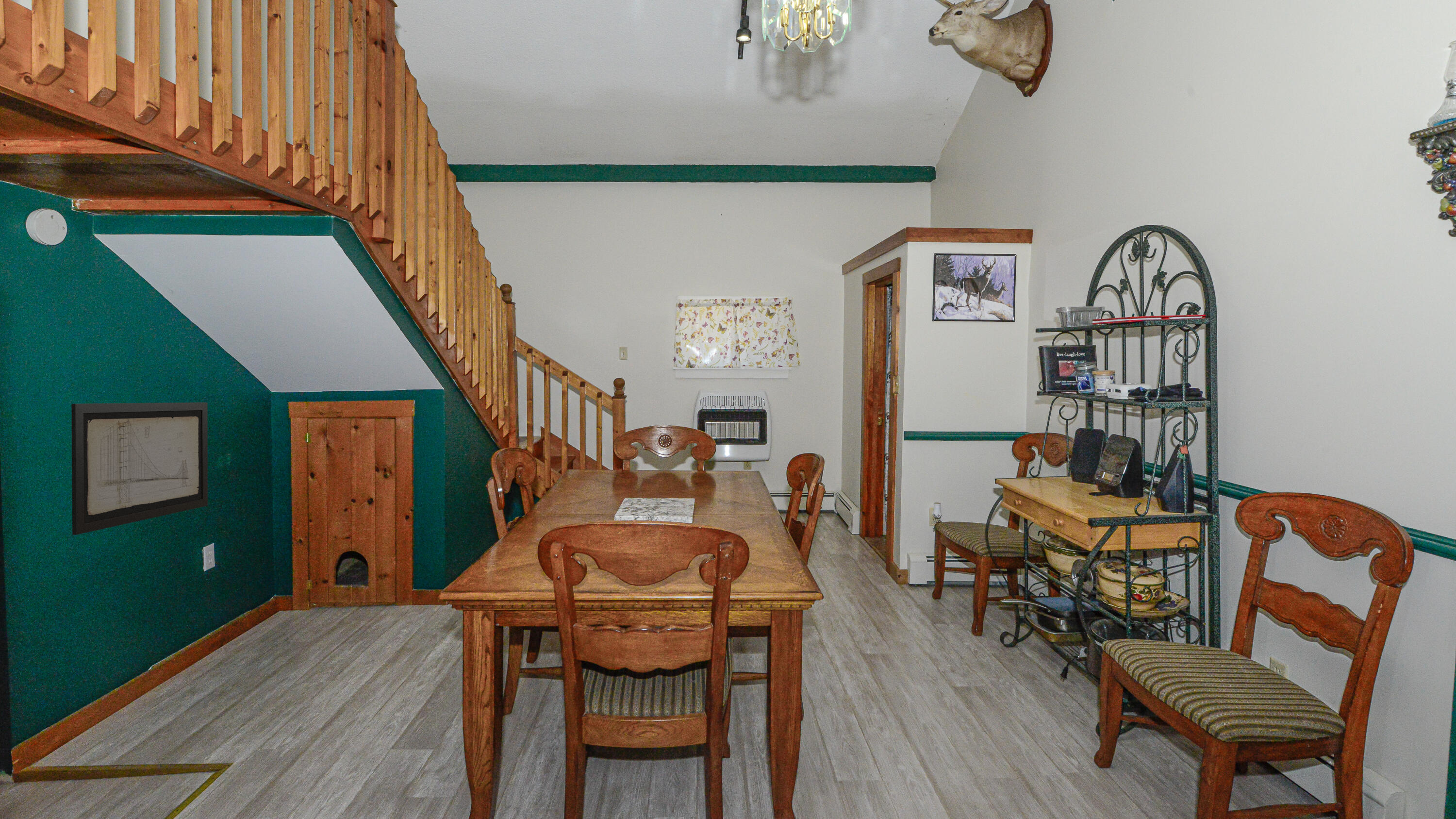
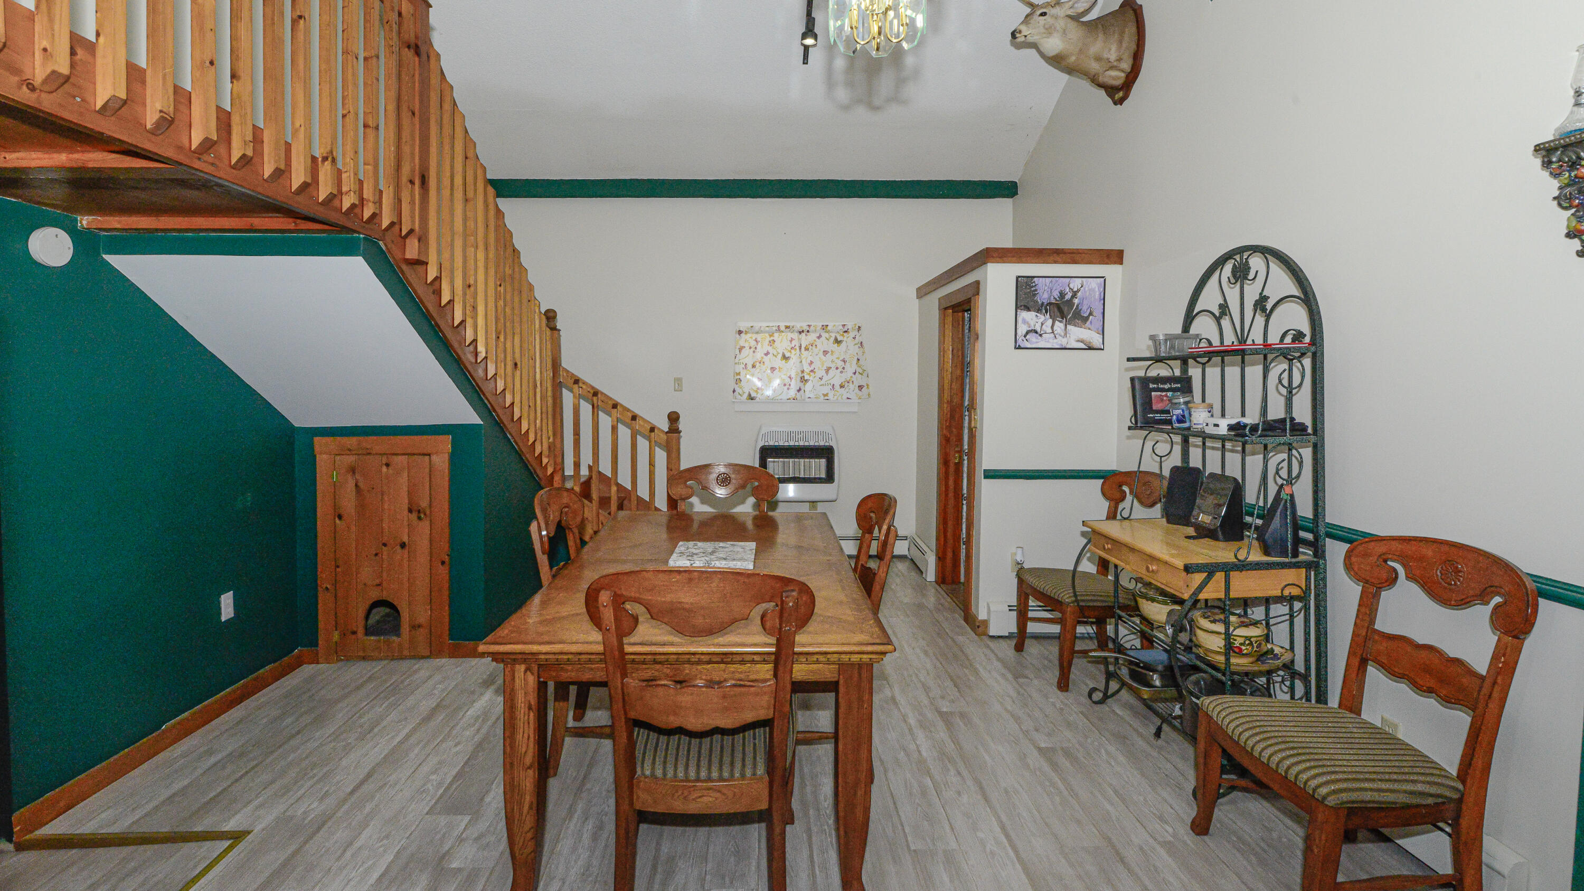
- wall art [71,402,208,535]
